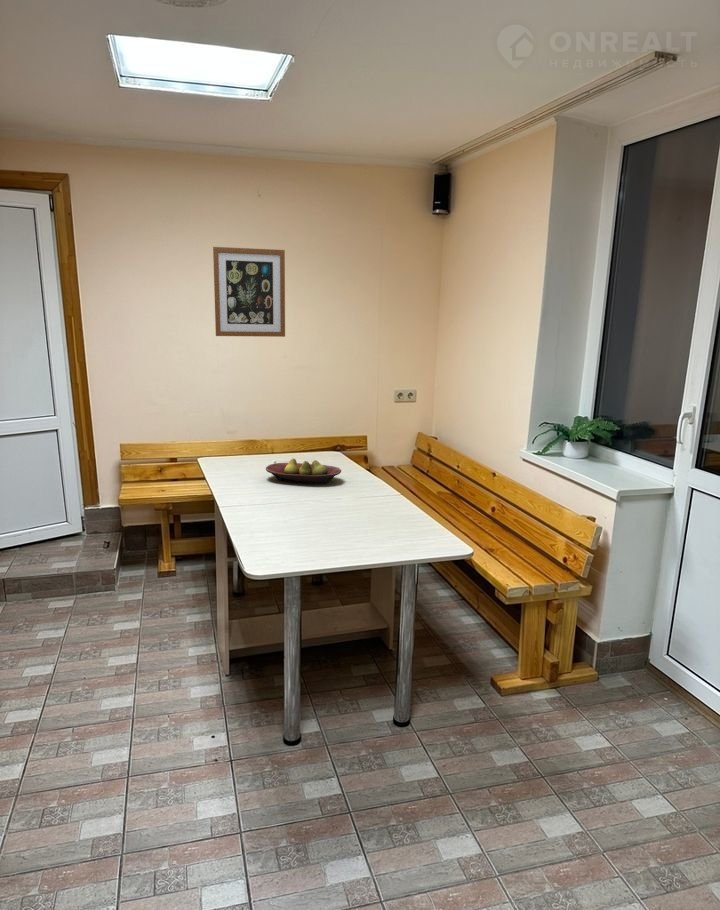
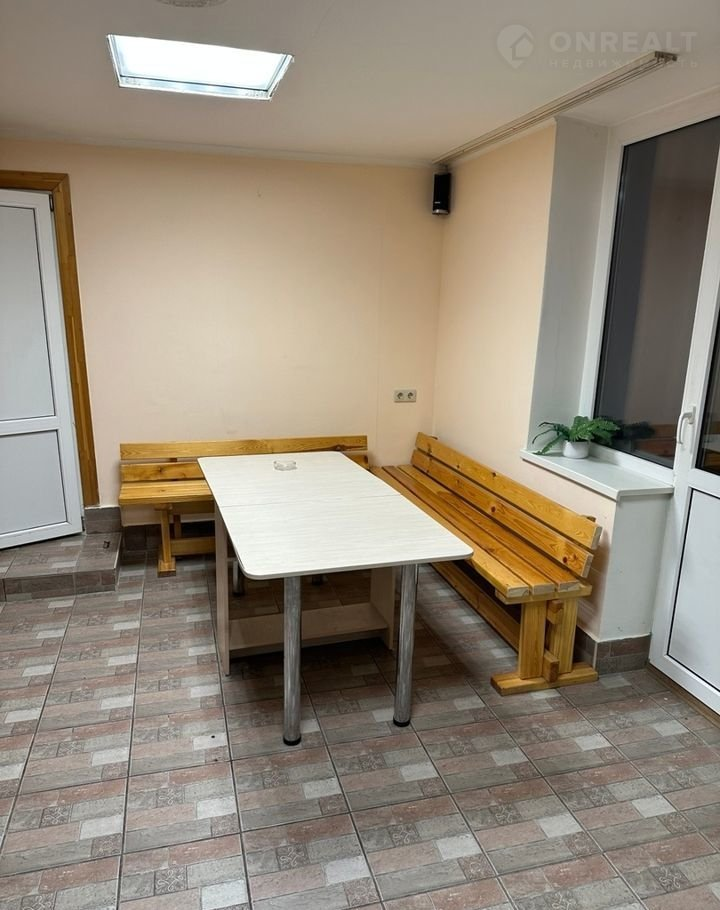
- fruit bowl [265,457,342,485]
- wall art [212,246,286,338]
